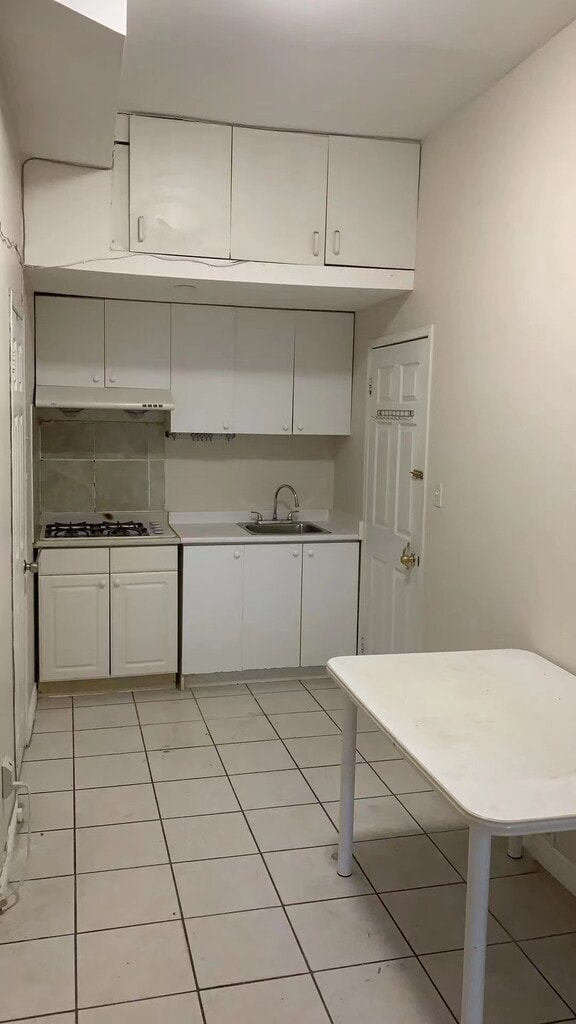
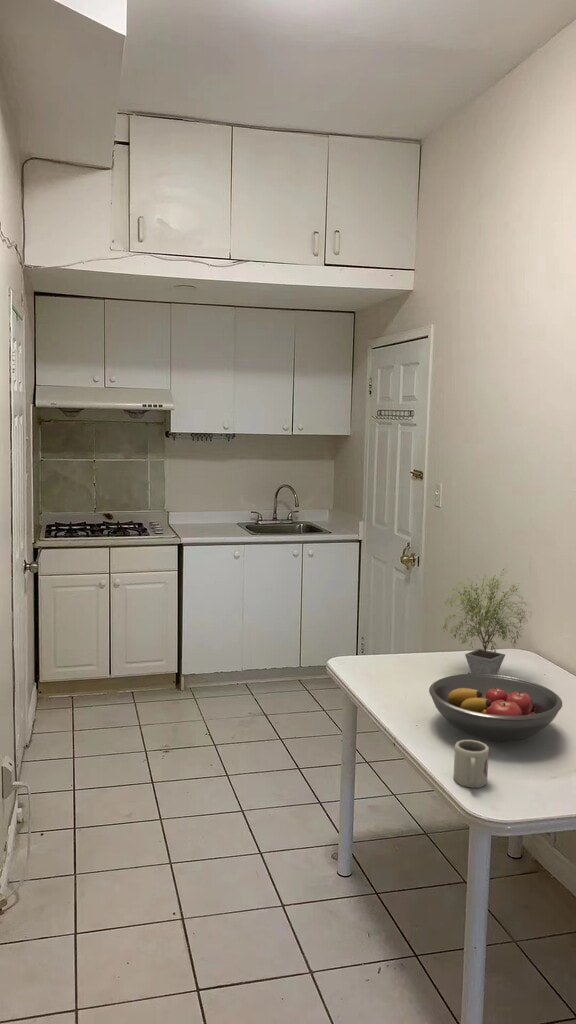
+ fruit bowl [428,673,563,742]
+ potted plant [438,567,534,675]
+ cup [452,739,490,789]
